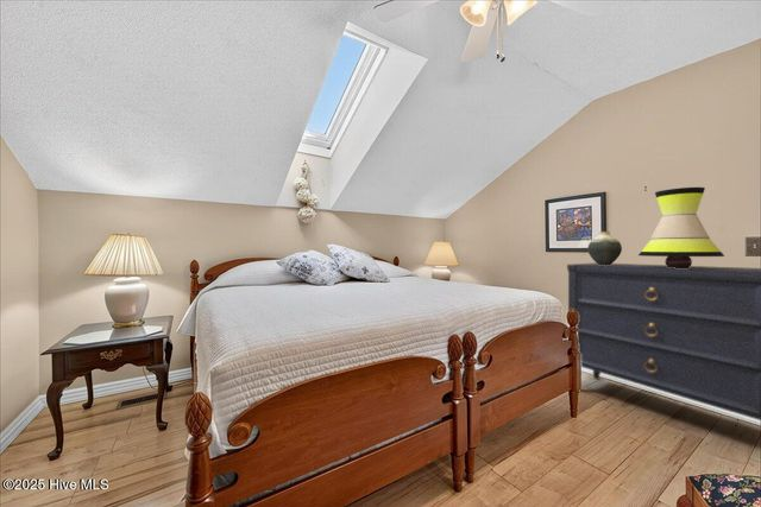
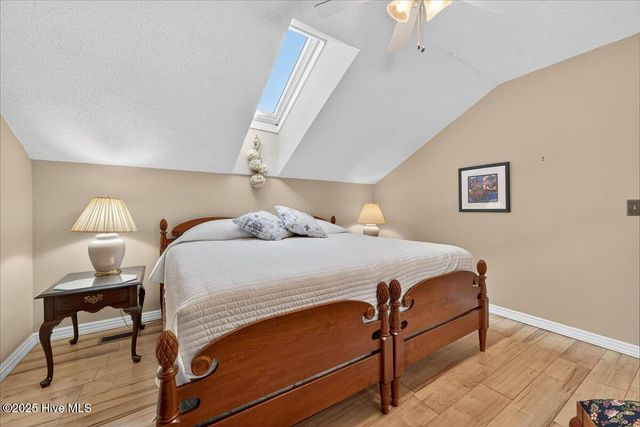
- table lamp [637,186,725,268]
- vase [587,230,623,266]
- dresser [566,262,761,422]
